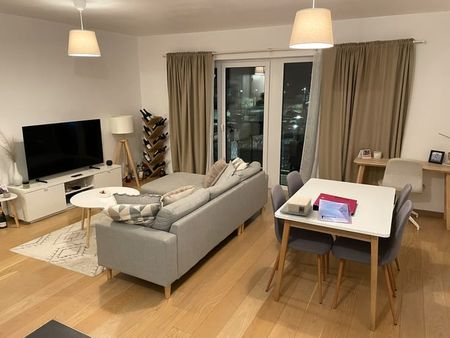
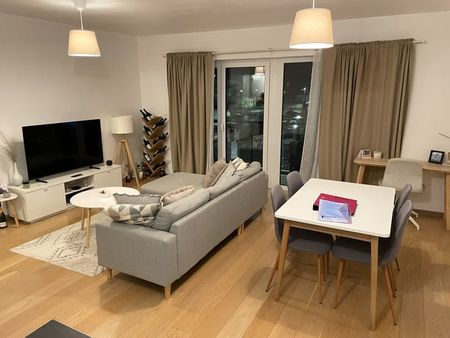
- tissue box [279,195,313,217]
